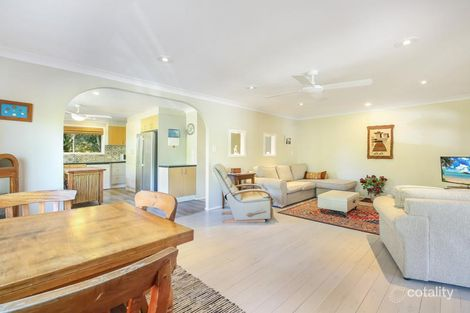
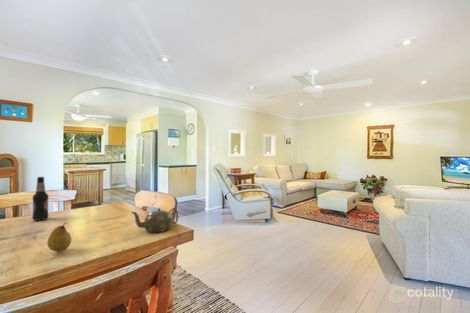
+ fruit [46,222,72,253]
+ bottle [31,176,50,222]
+ teapot [131,207,179,233]
